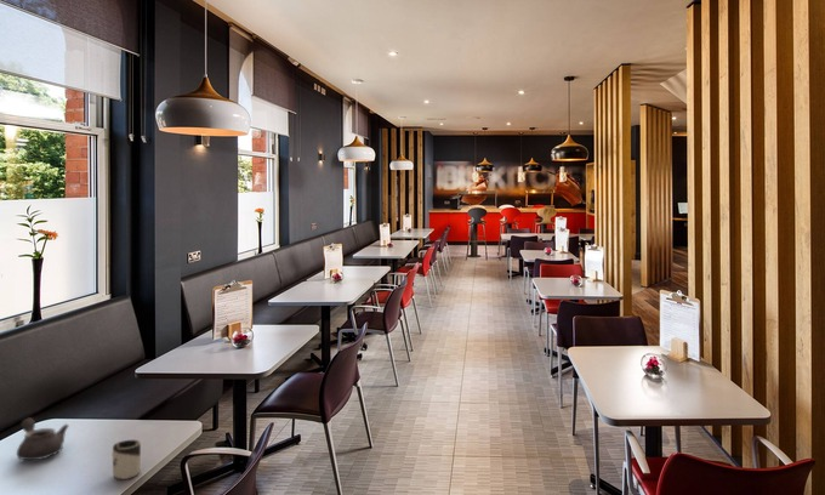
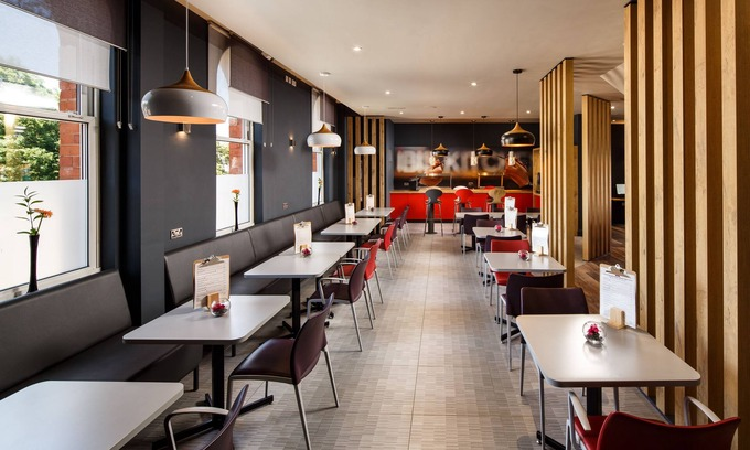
- cup [112,439,142,480]
- teapot [16,417,70,461]
